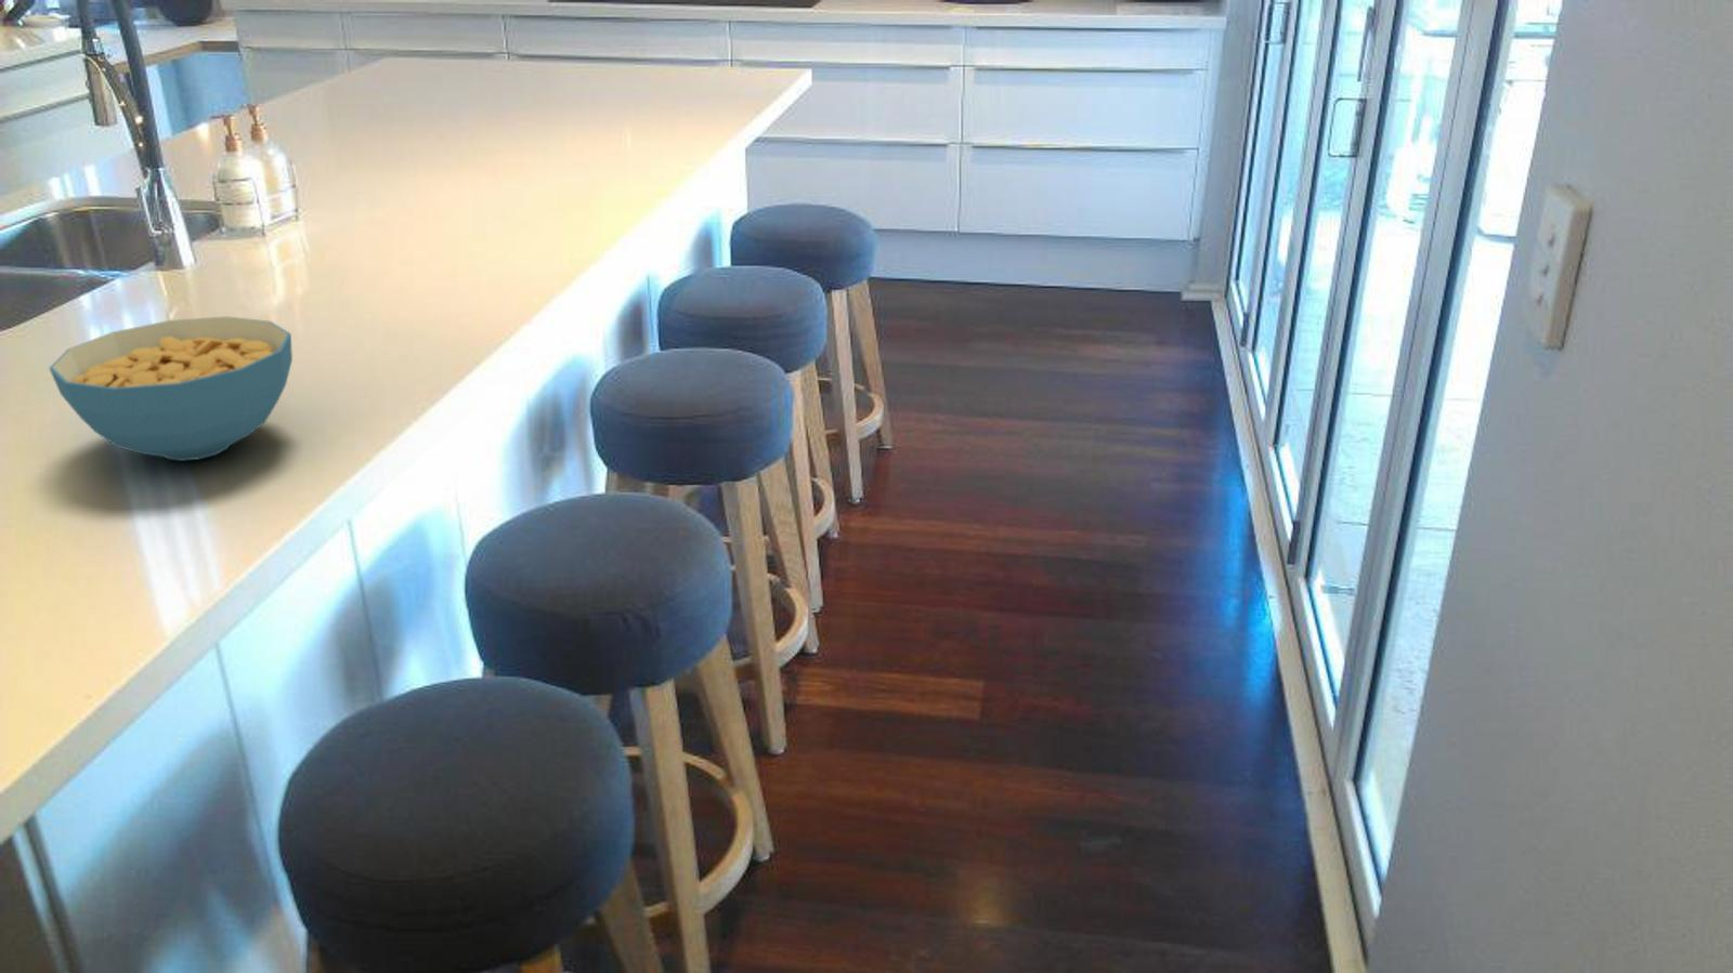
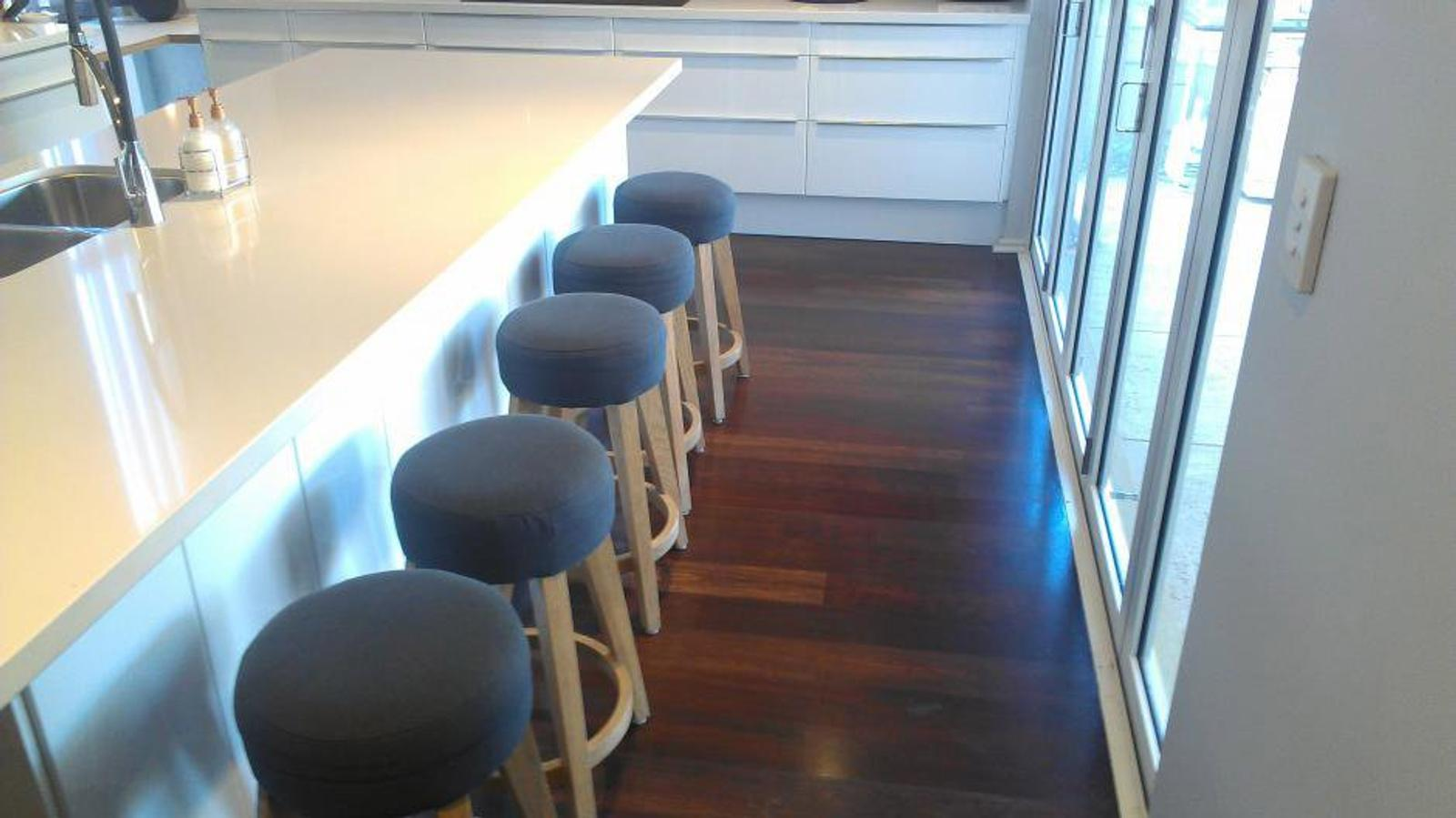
- cereal bowl [48,316,294,463]
